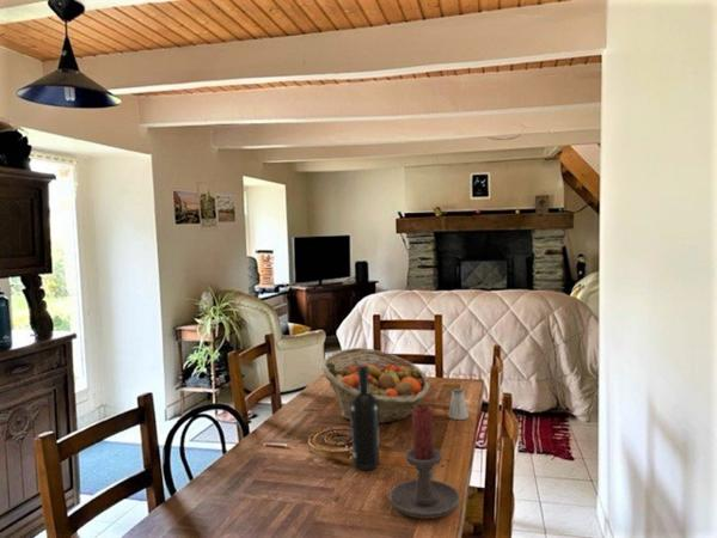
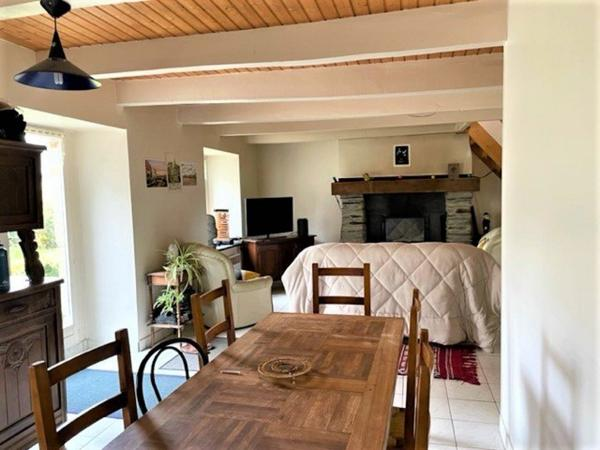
- fruit basket [319,347,431,424]
- candle holder [388,405,461,520]
- saltshaker [447,387,470,421]
- wine bottle [350,365,380,471]
